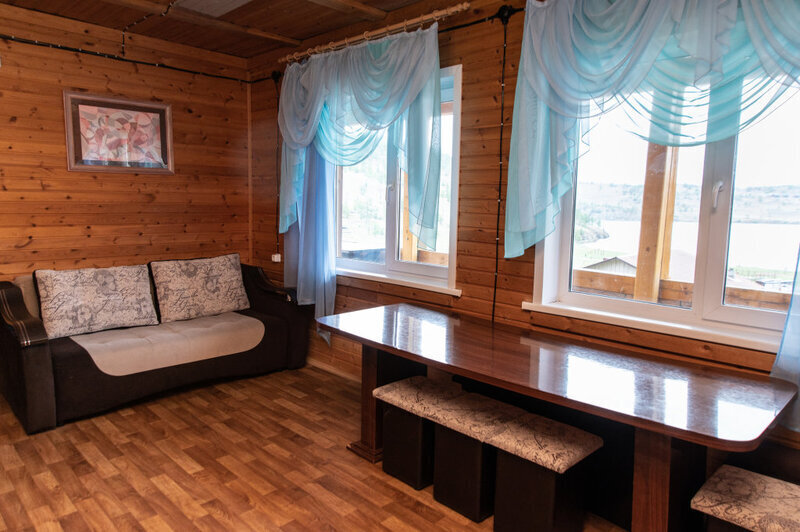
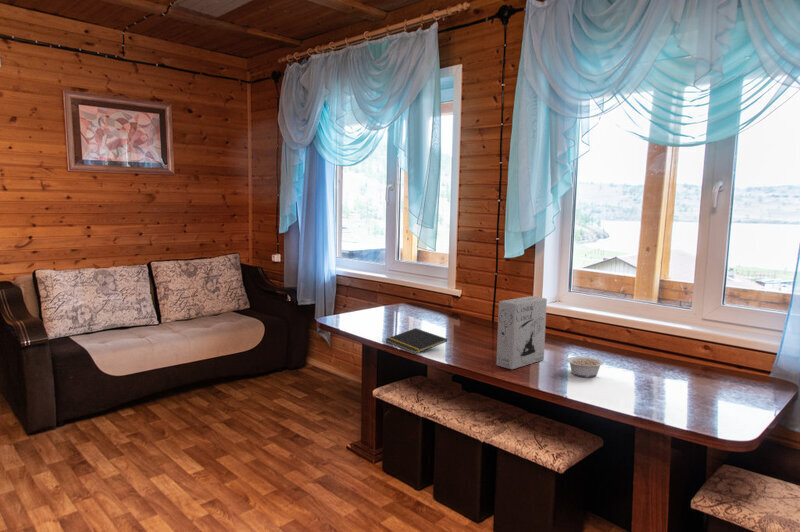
+ cereal box [495,295,548,370]
+ notepad [385,327,448,355]
+ legume [561,356,604,378]
